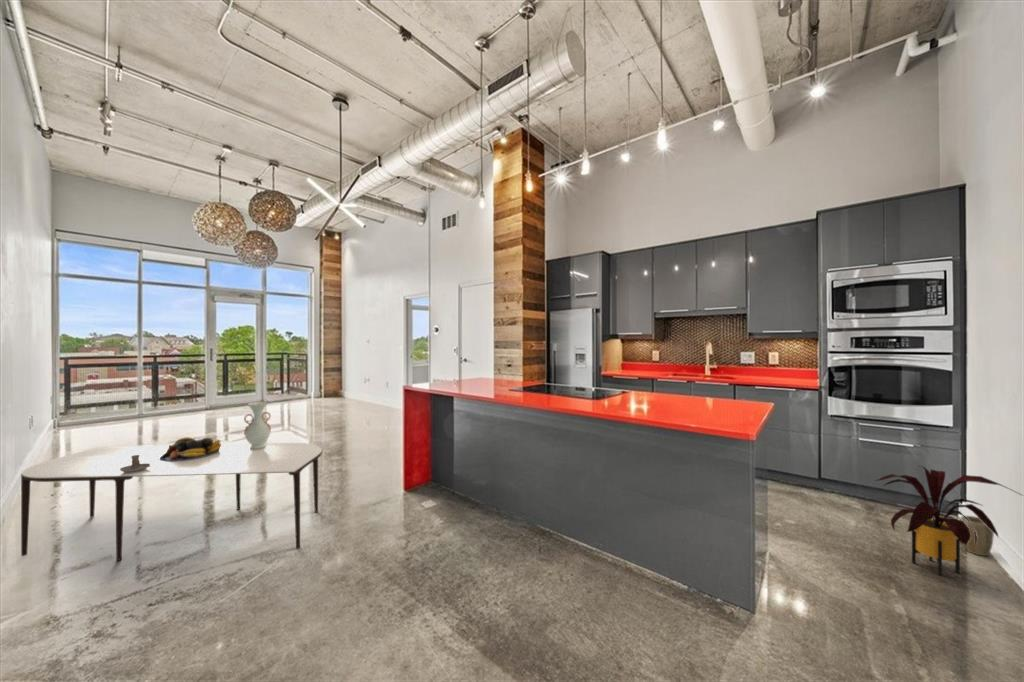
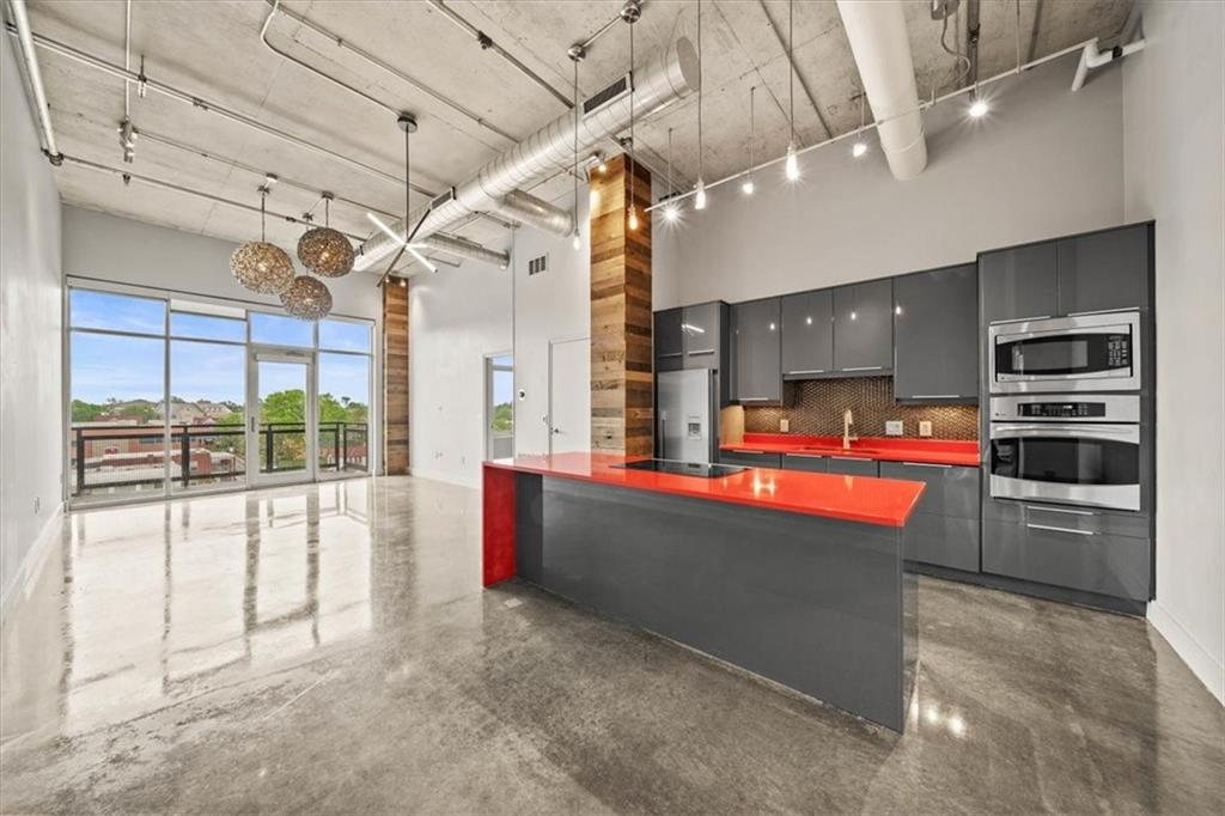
- plant pot [960,515,995,557]
- fruit bowl [159,436,222,461]
- house plant [874,465,1024,576]
- dining table [20,442,323,562]
- vase [243,400,272,450]
- candle holder [119,454,155,472]
